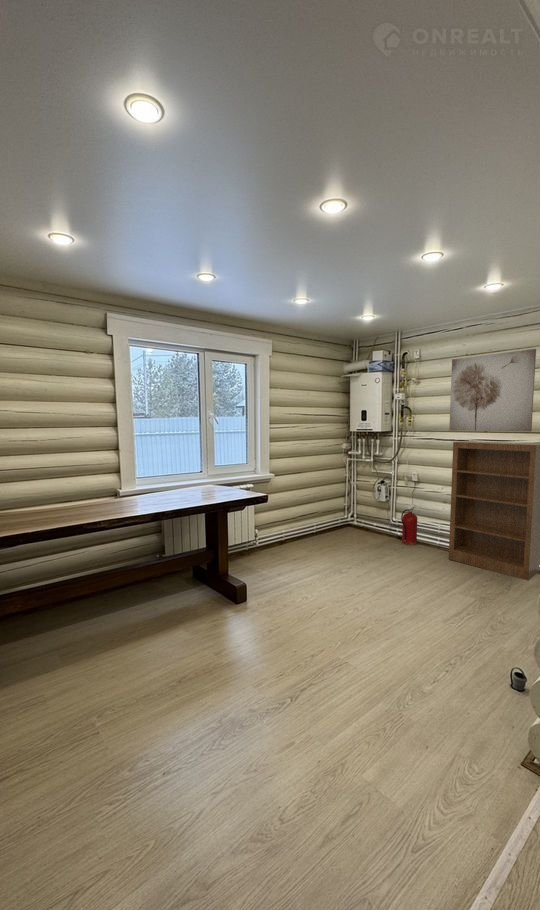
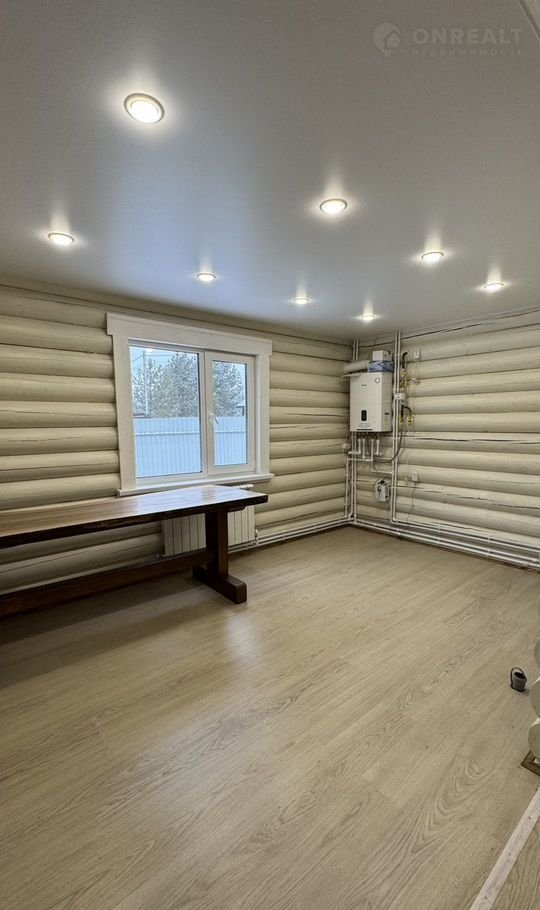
- wall art [448,348,537,433]
- fire extinguisher [400,503,418,546]
- bookshelf [448,440,540,581]
